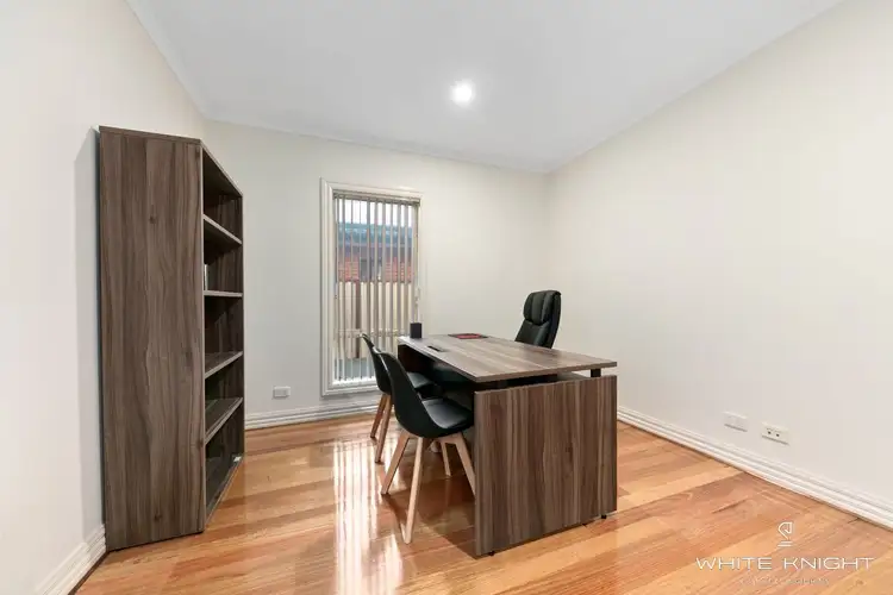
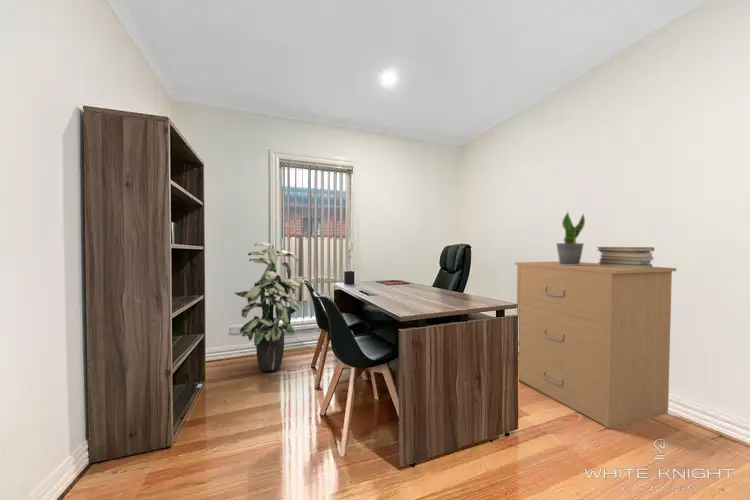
+ book stack [596,246,655,268]
+ filing cabinet [514,260,677,430]
+ potted plant [555,210,586,265]
+ indoor plant [233,241,301,372]
